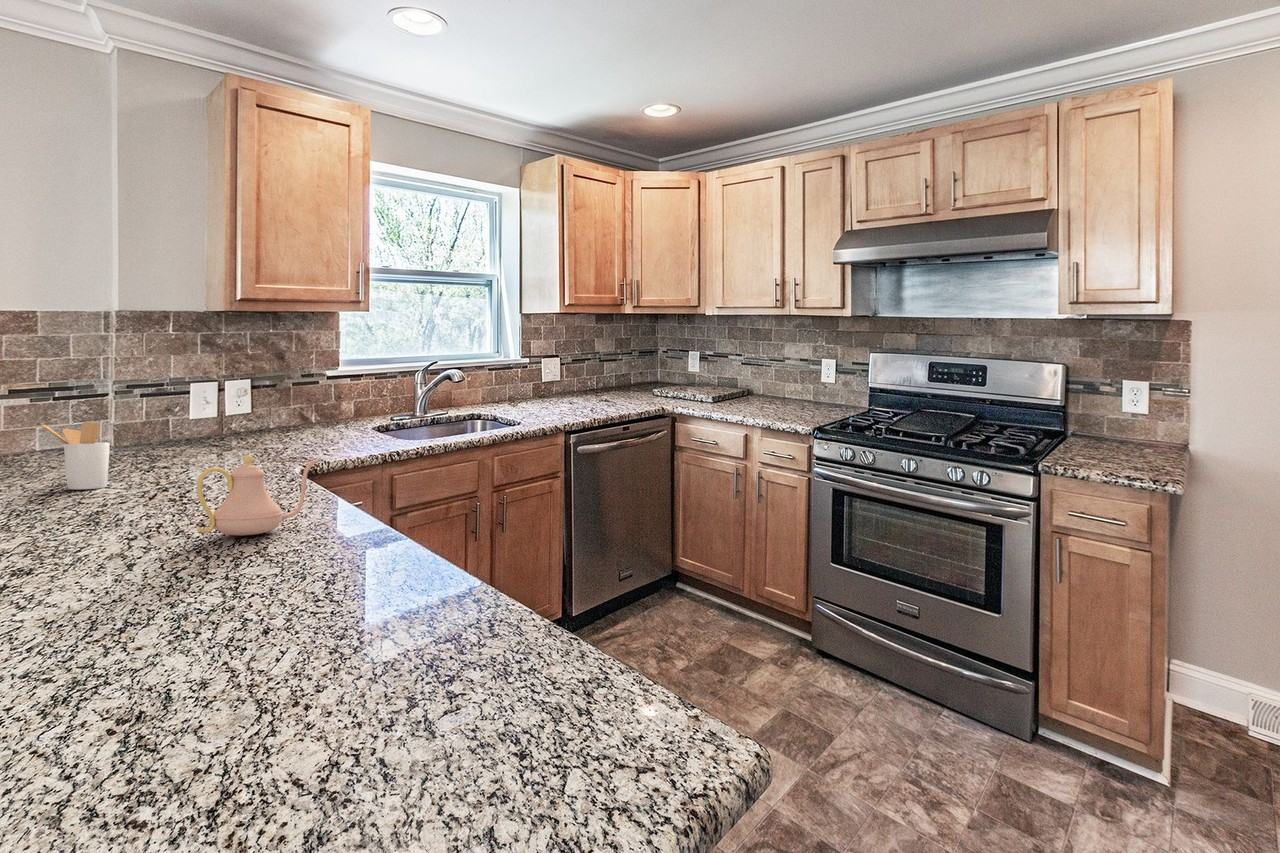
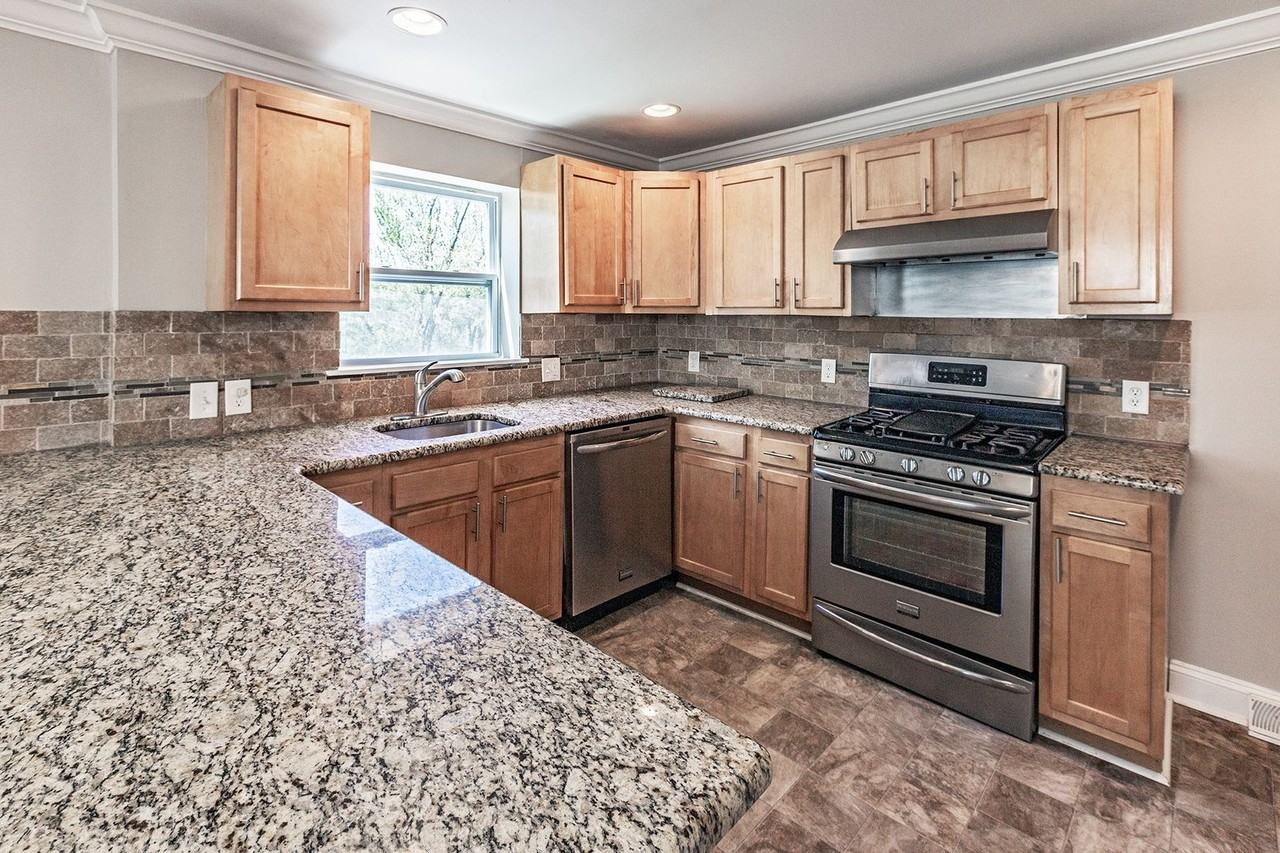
- teapot [196,454,320,536]
- utensil holder [40,420,111,490]
